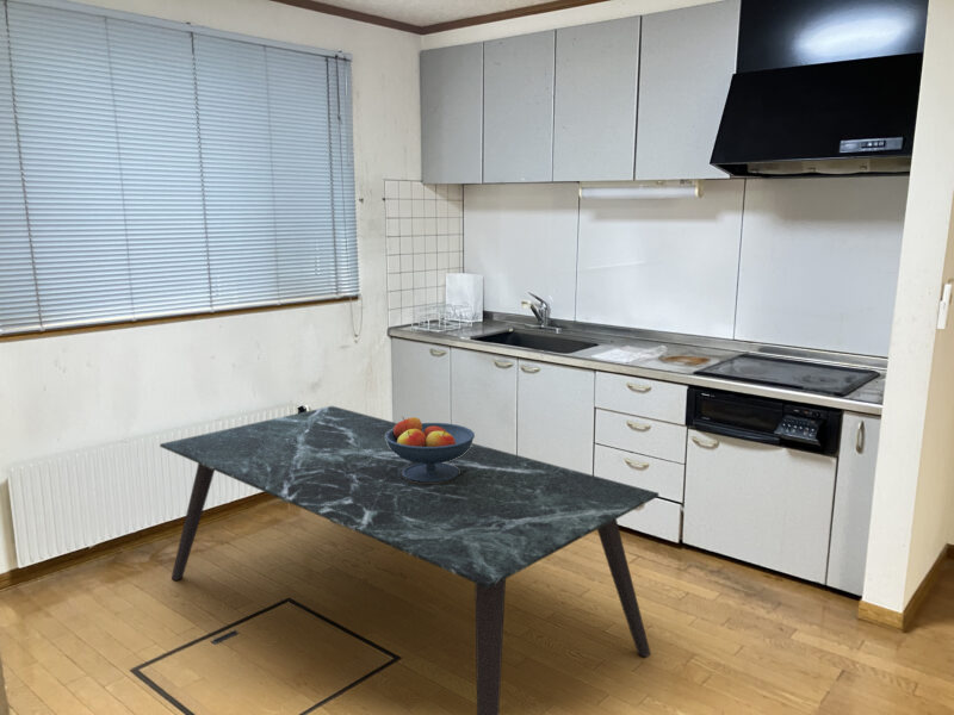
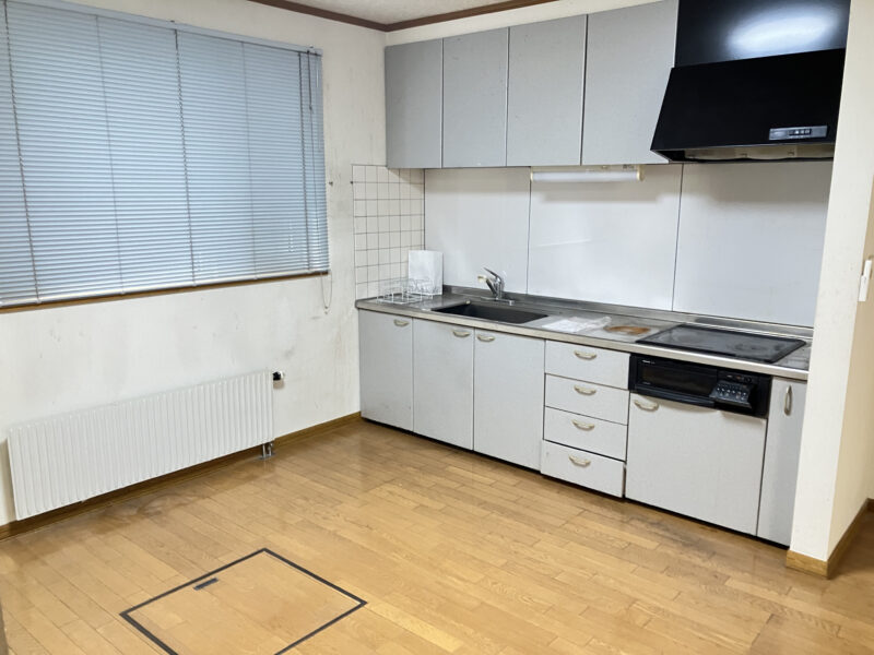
- fruit bowl [385,416,476,483]
- dining table [159,405,659,715]
